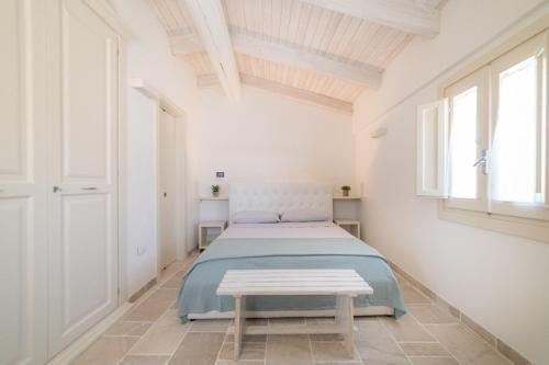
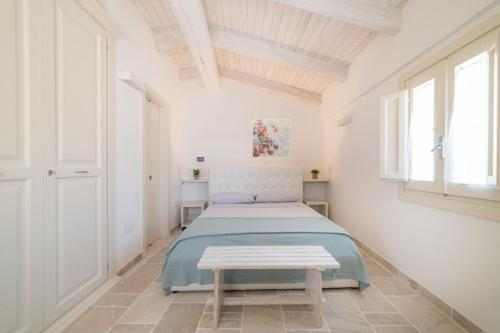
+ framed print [252,118,292,158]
